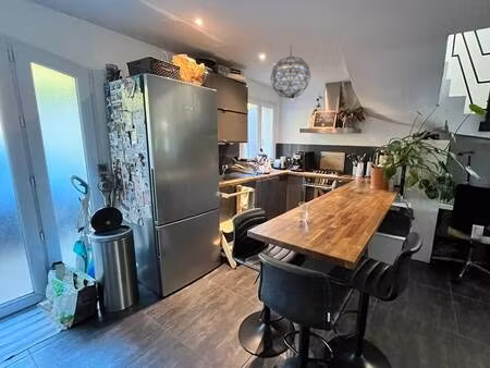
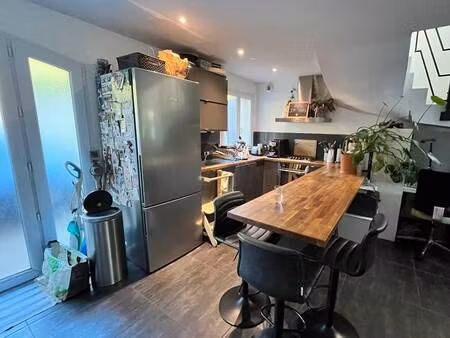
- pendant light [270,44,311,99]
